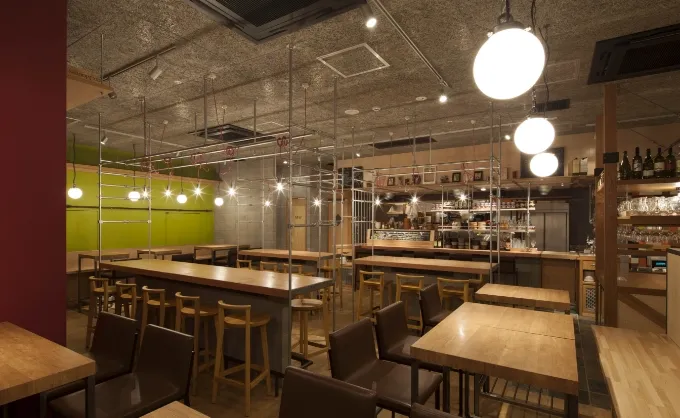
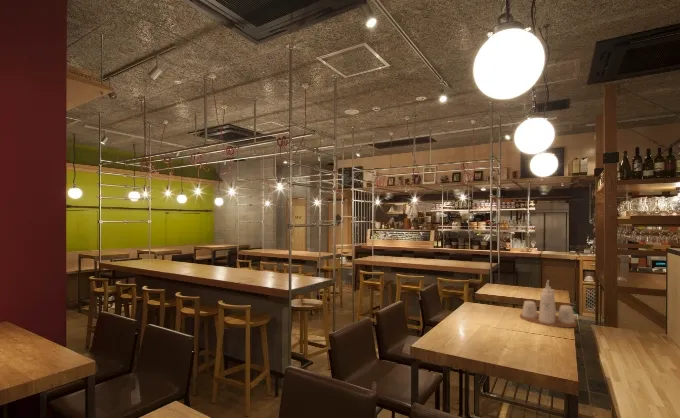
+ condiment set [519,279,578,329]
